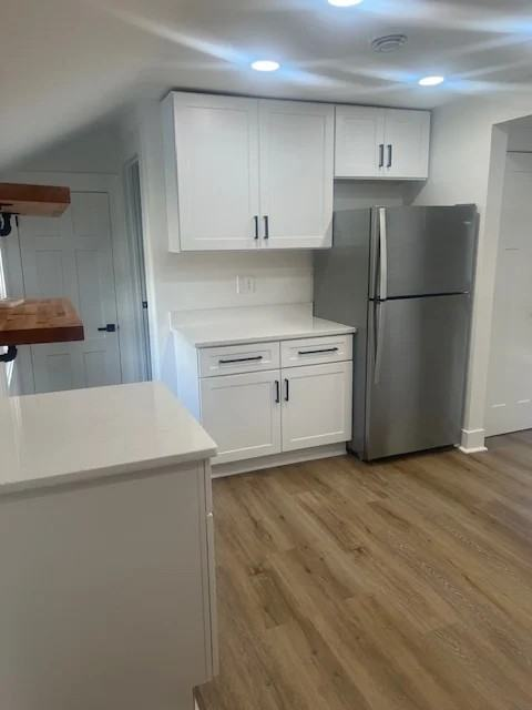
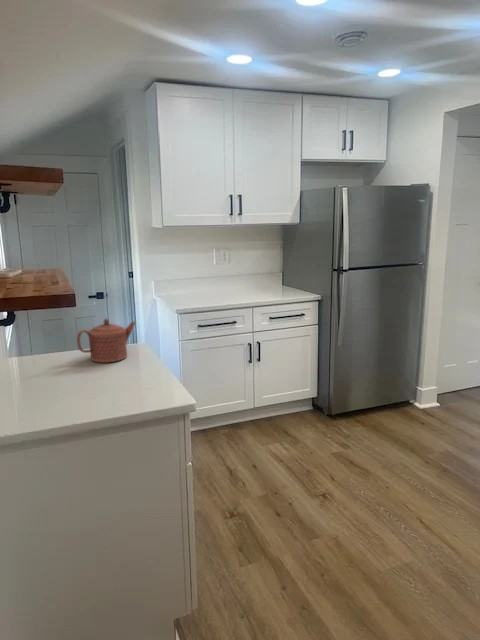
+ teapot [76,317,137,364]
